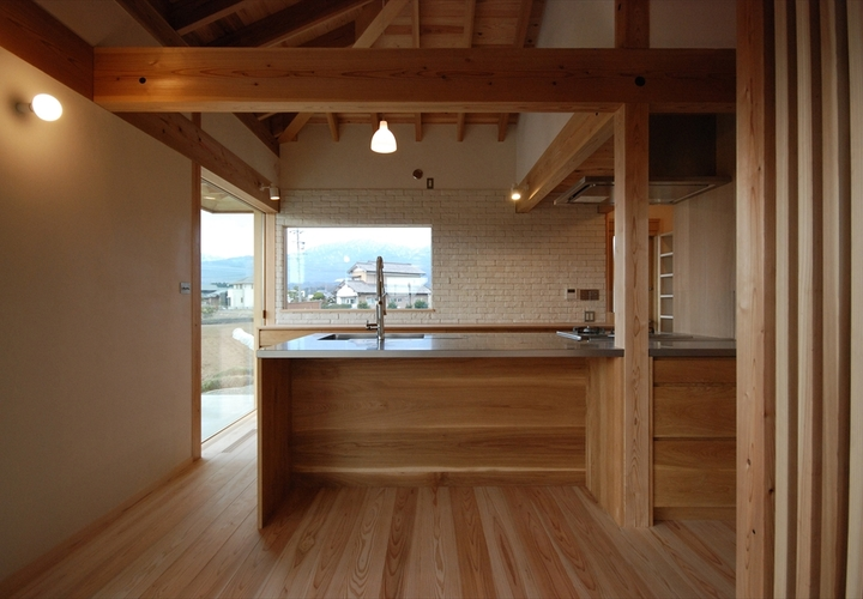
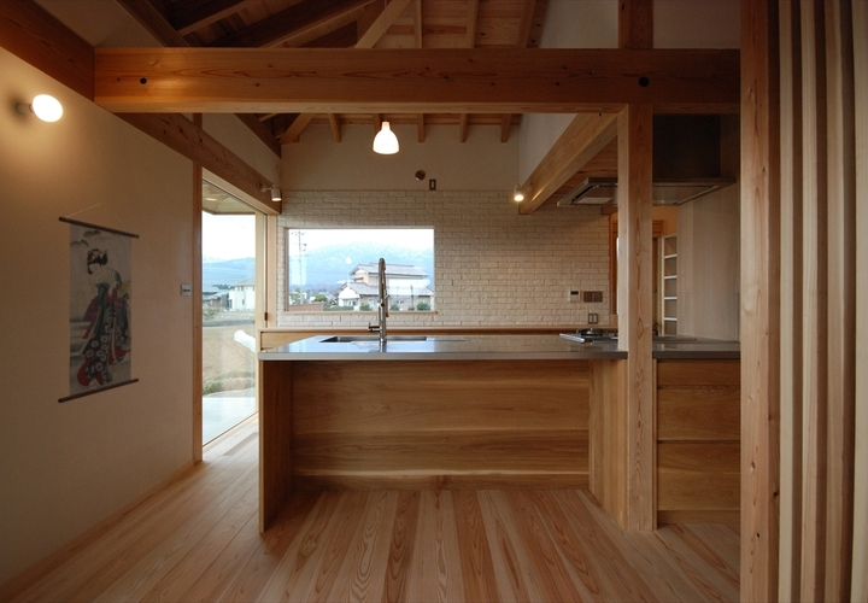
+ wall scroll [57,201,141,404]
